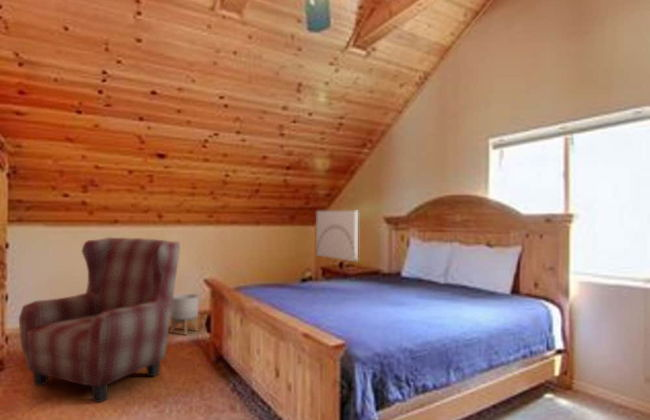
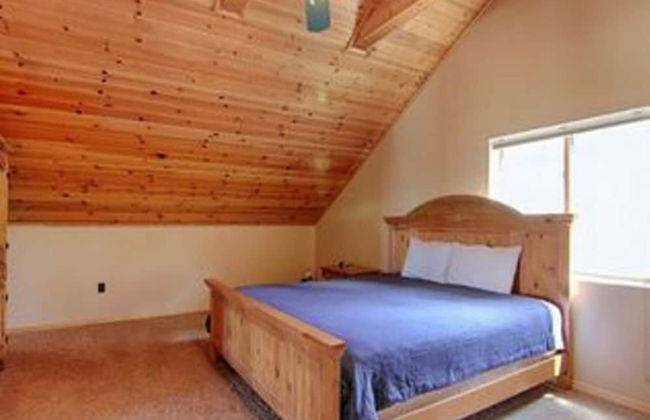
- wall art [315,210,359,262]
- planter [170,293,199,336]
- armchair [18,237,181,404]
